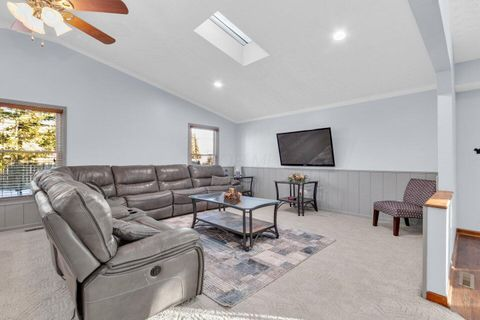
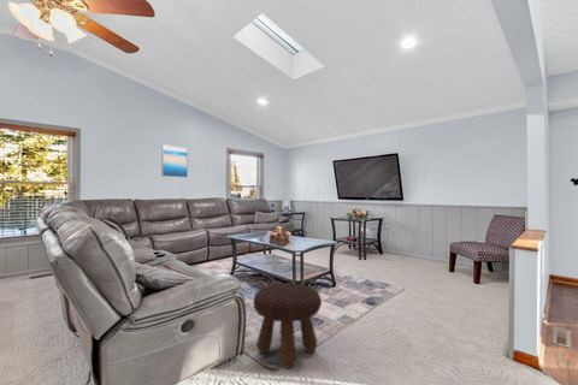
+ footstool [252,282,323,369]
+ wall art [160,143,189,178]
